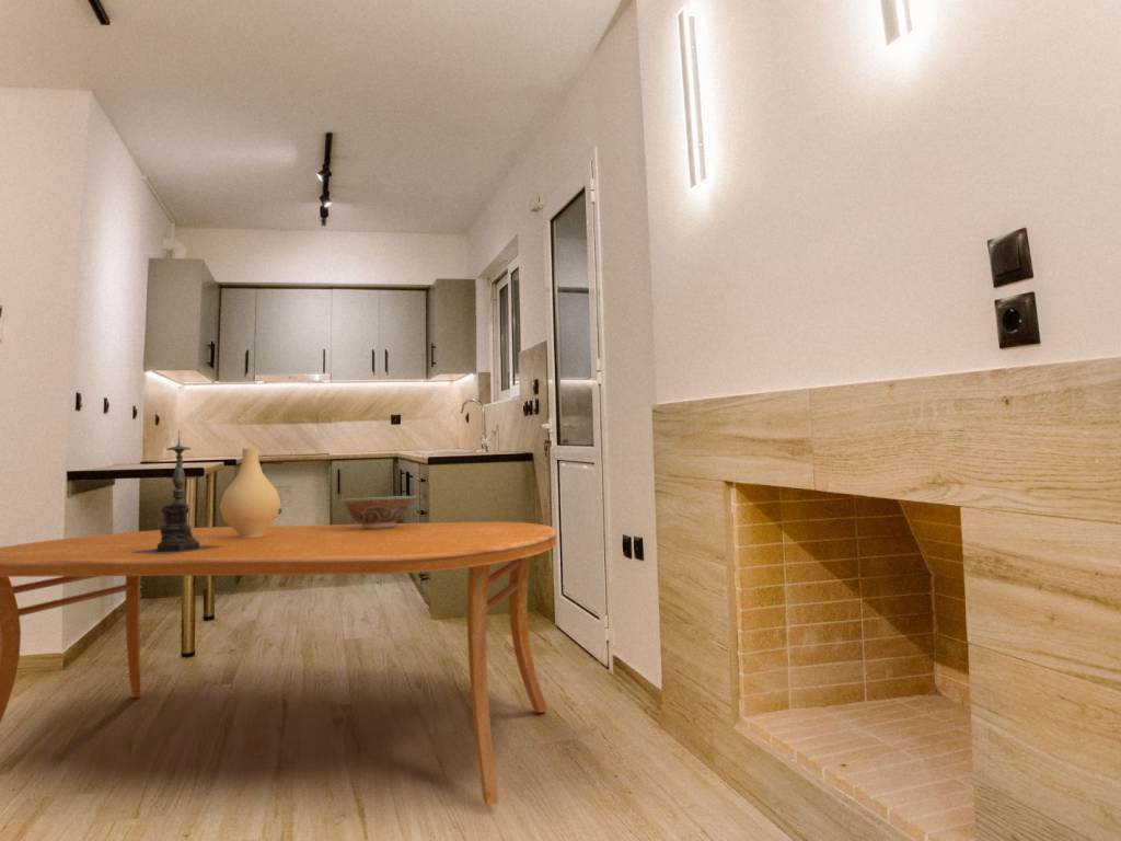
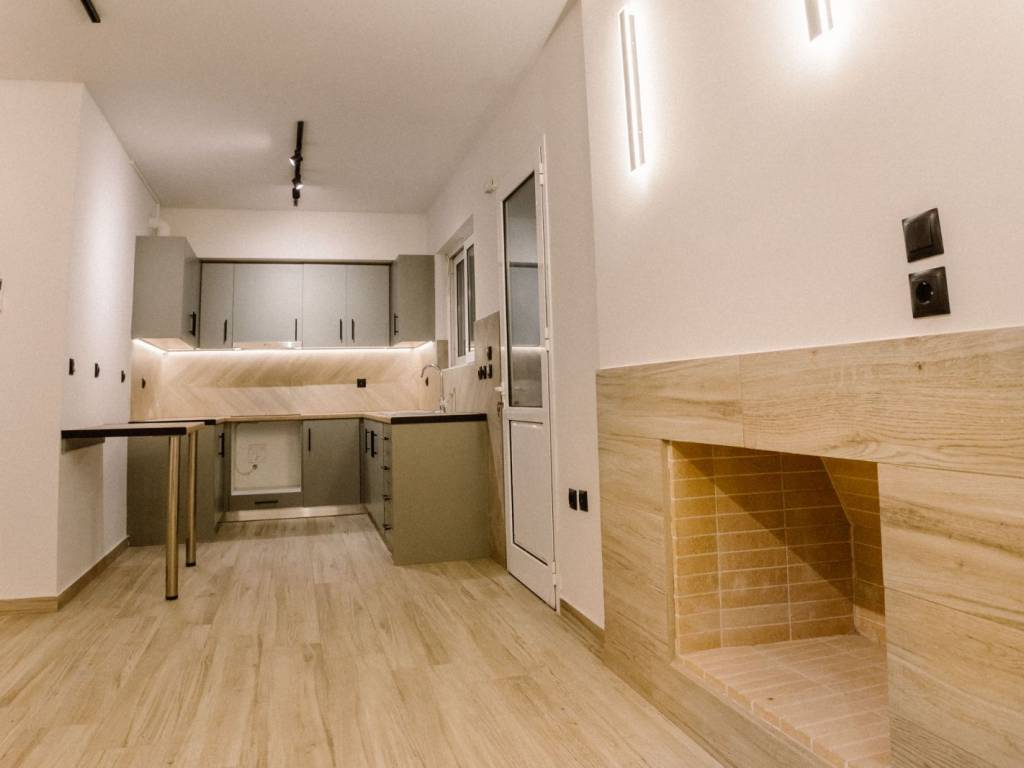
- dining table [0,521,558,806]
- vase [218,448,282,538]
- decorative bowl [338,495,418,528]
- candle holder [135,429,221,554]
